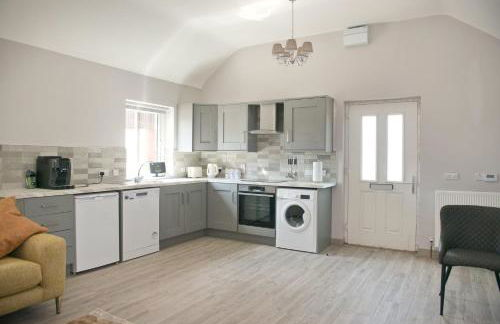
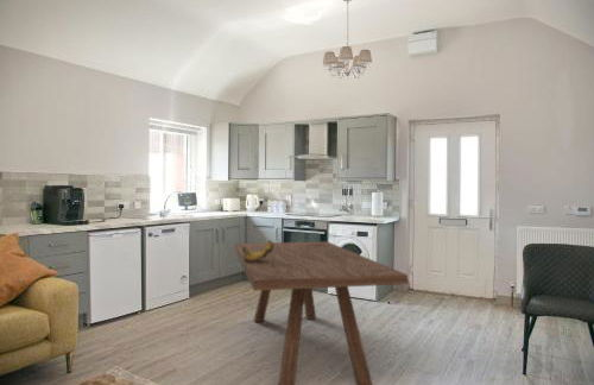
+ banana bunch [242,239,274,263]
+ dining table [233,240,410,385]
